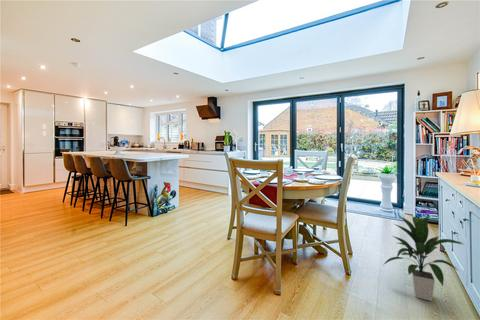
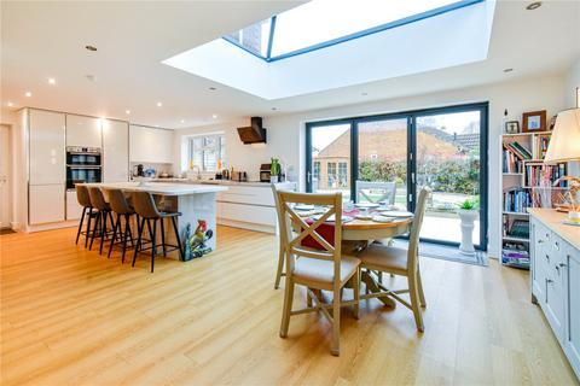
- indoor plant [382,214,466,302]
